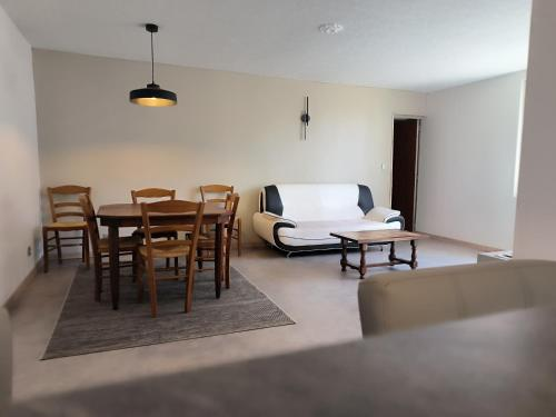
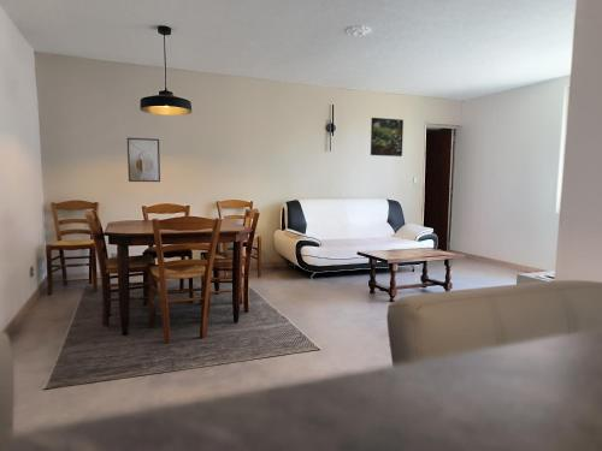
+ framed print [370,117,405,158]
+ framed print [126,137,161,183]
